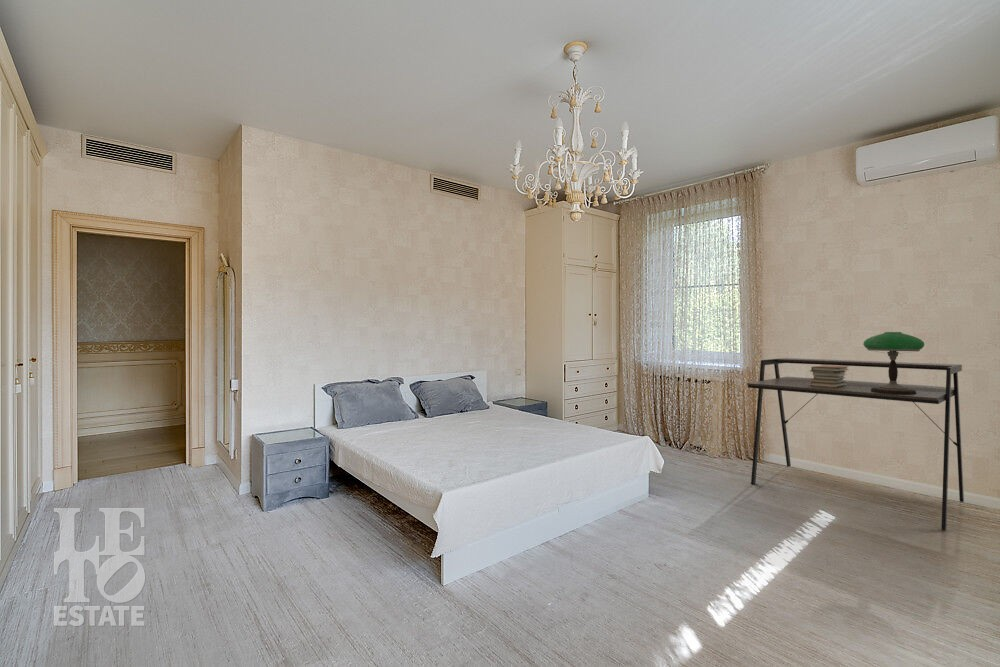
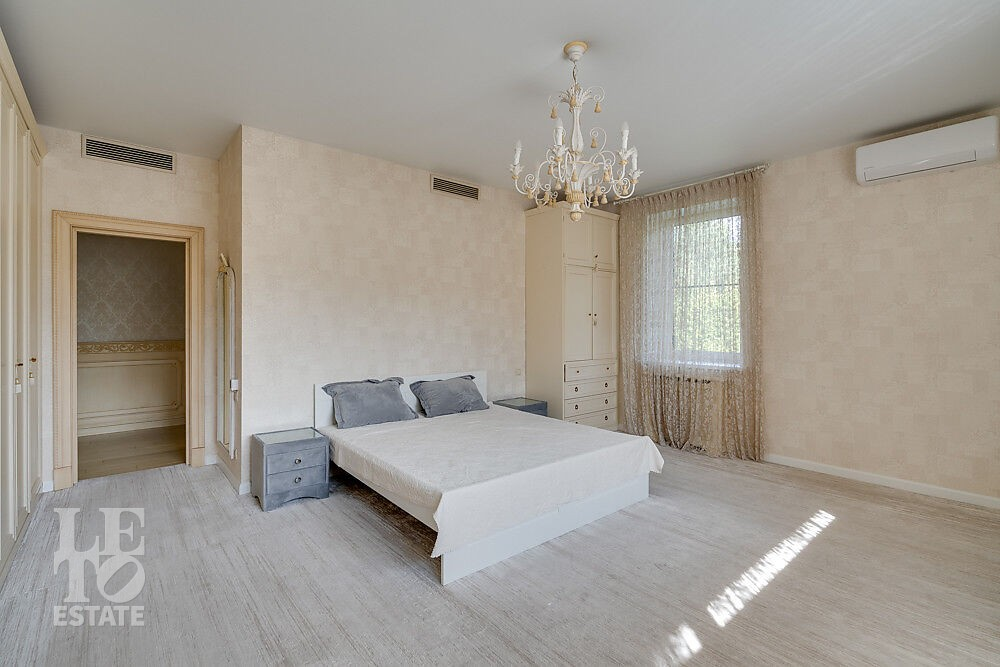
- table lamp [862,331,925,395]
- book stack [809,365,850,387]
- desk [746,357,965,532]
